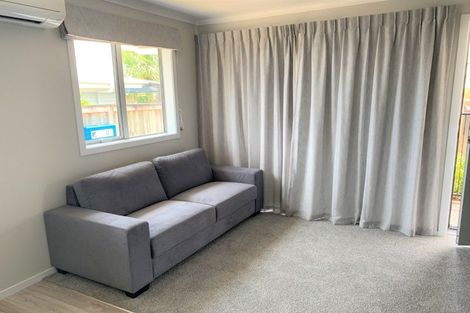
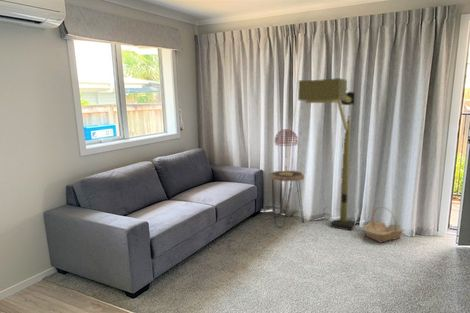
+ floor lamp [297,77,356,232]
+ basket [363,206,405,244]
+ table lamp [274,128,299,176]
+ side table [268,170,305,228]
